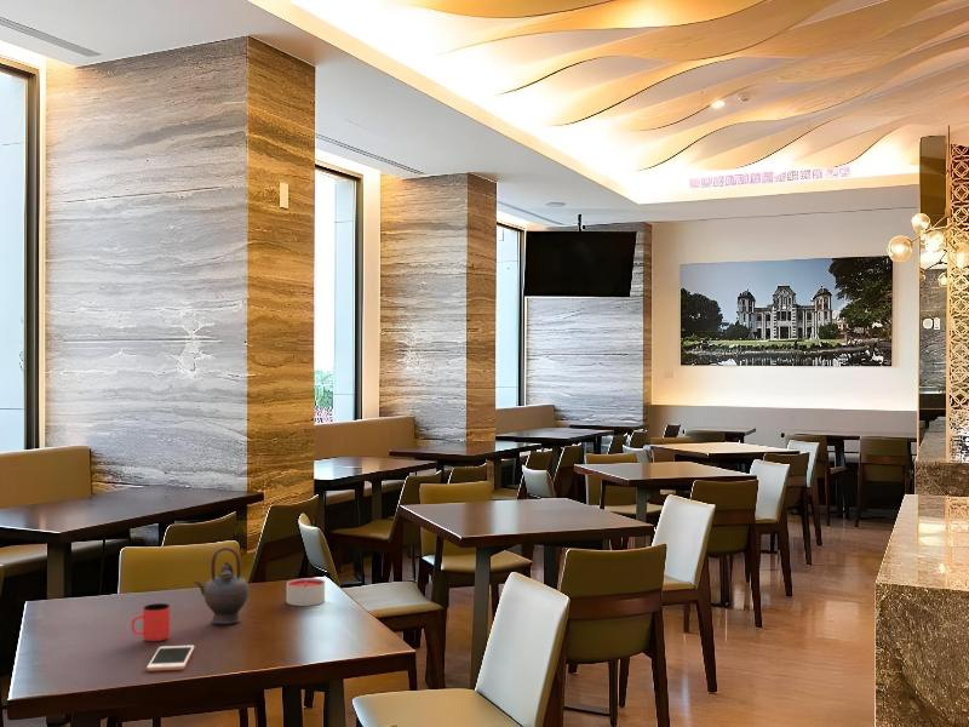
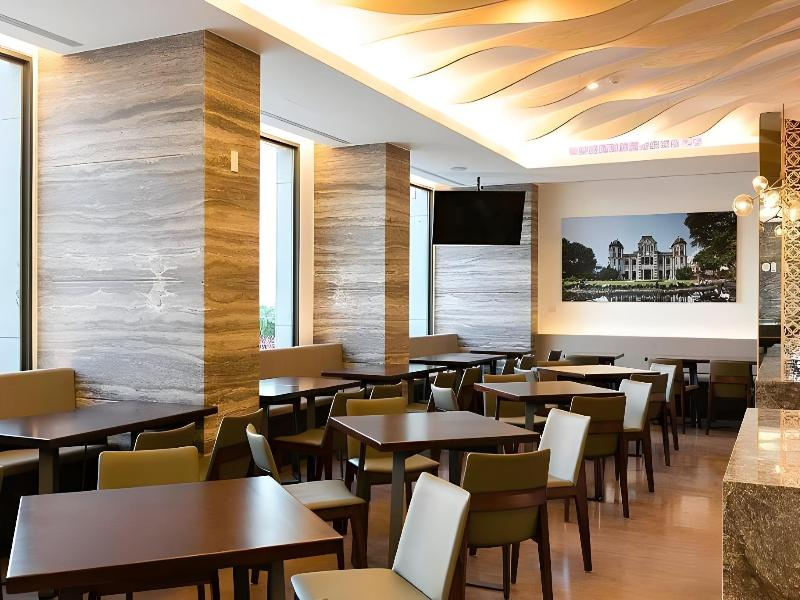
- candle [286,577,326,607]
- cell phone [145,645,195,672]
- cup [131,602,171,642]
- teapot [193,546,250,625]
